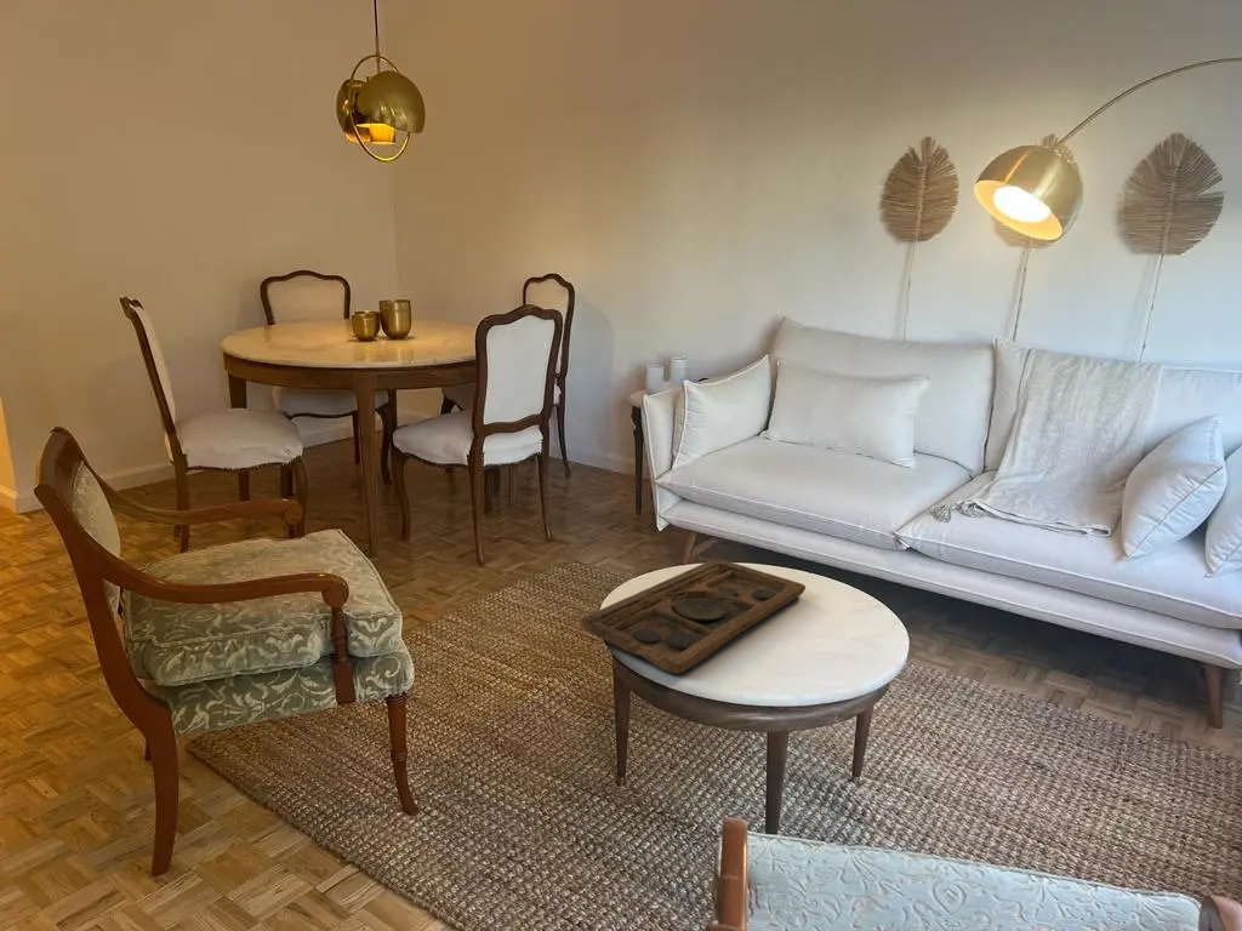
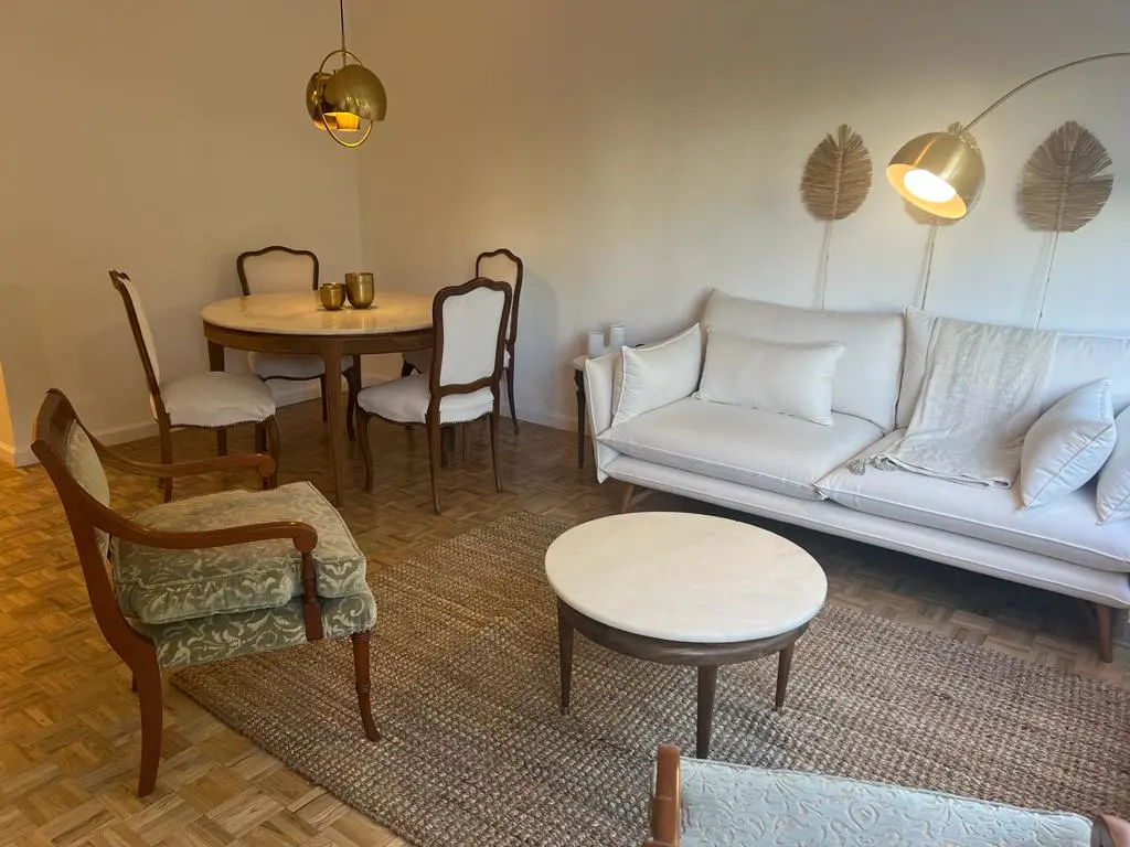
- decorative tray [580,558,807,675]
